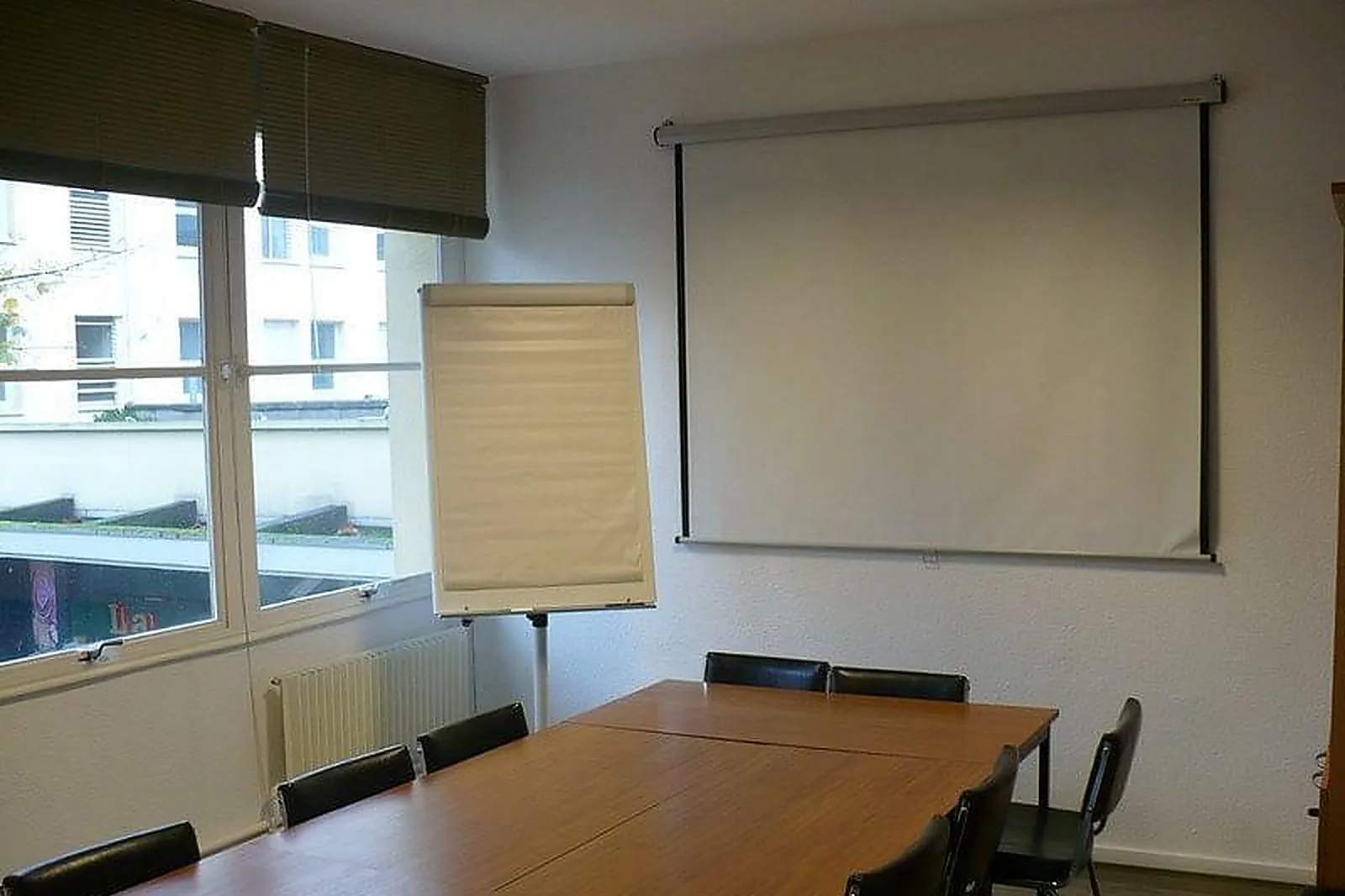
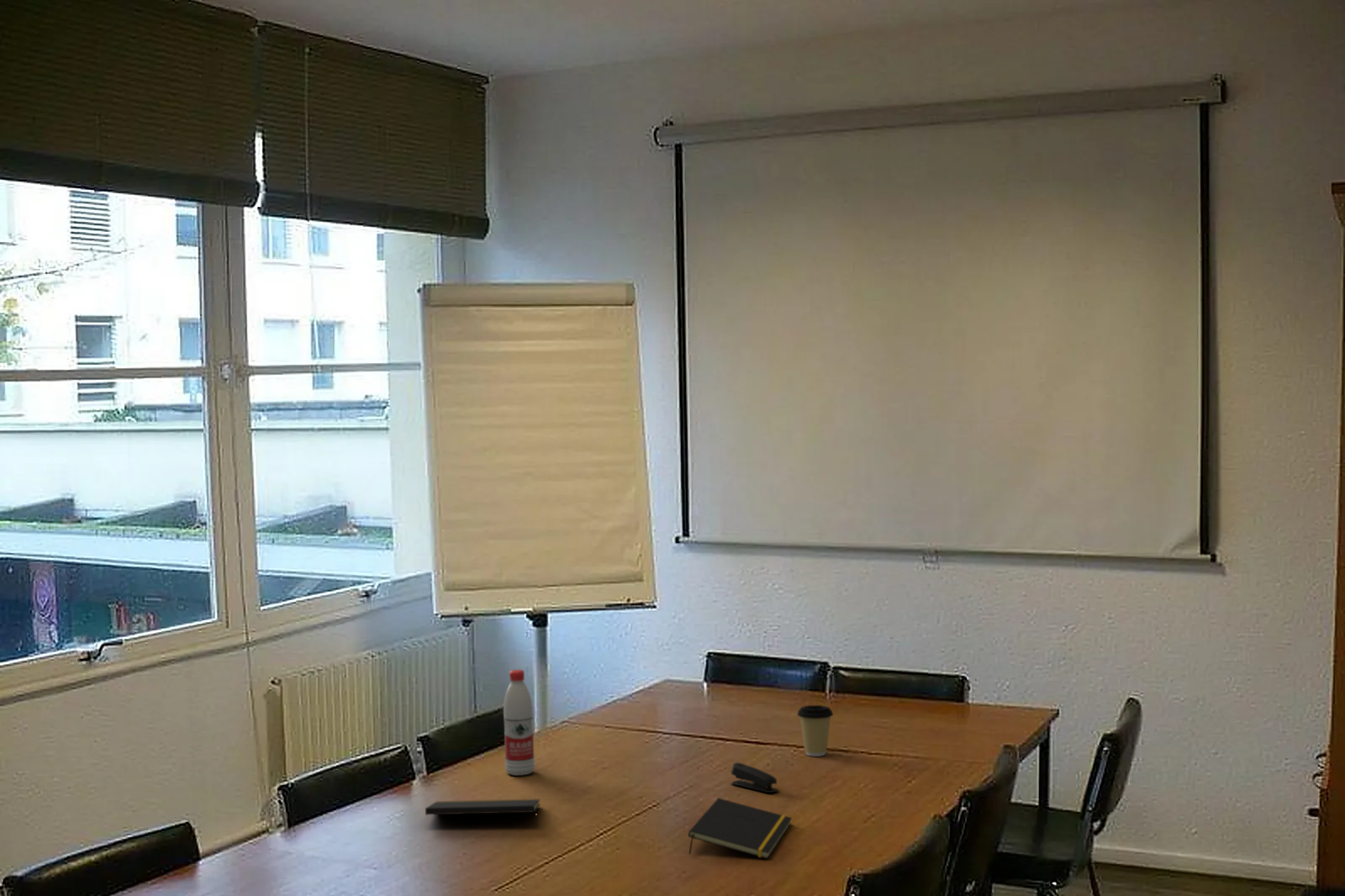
+ coffee cup [796,704,834,757]
+ notepad [688,798,793,860]
+ stapler [730,762,779,793]
+ notepad [425,798,541,827]
+ water bottle [503,669,535,777]
